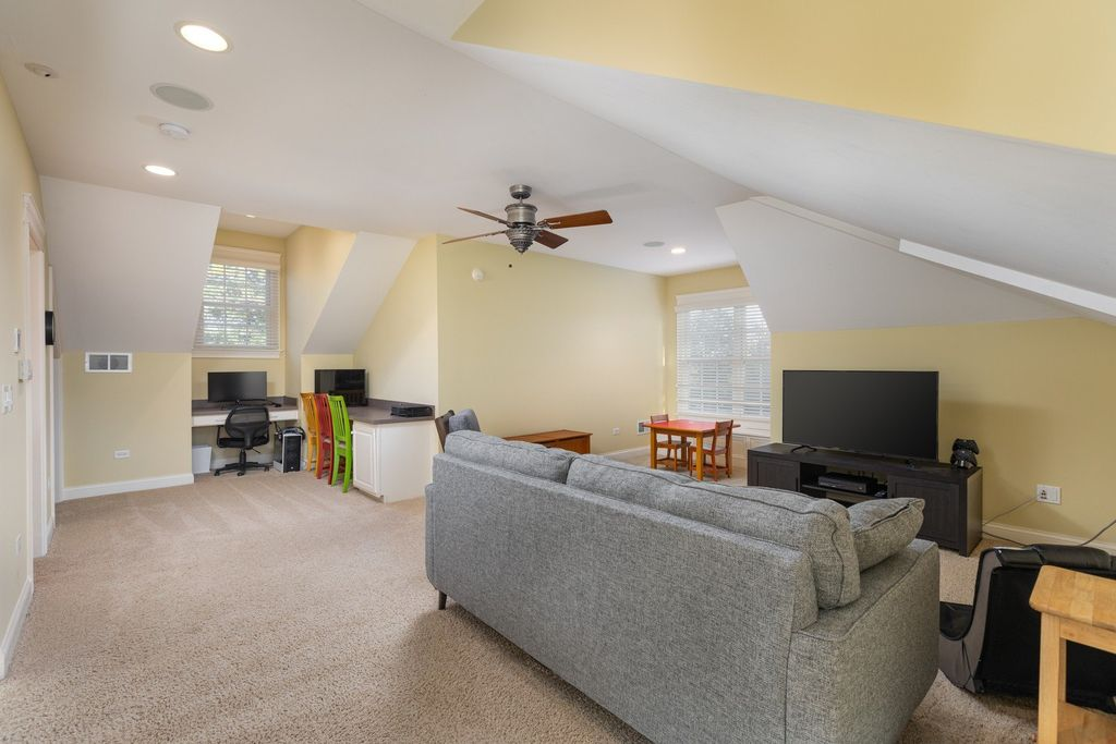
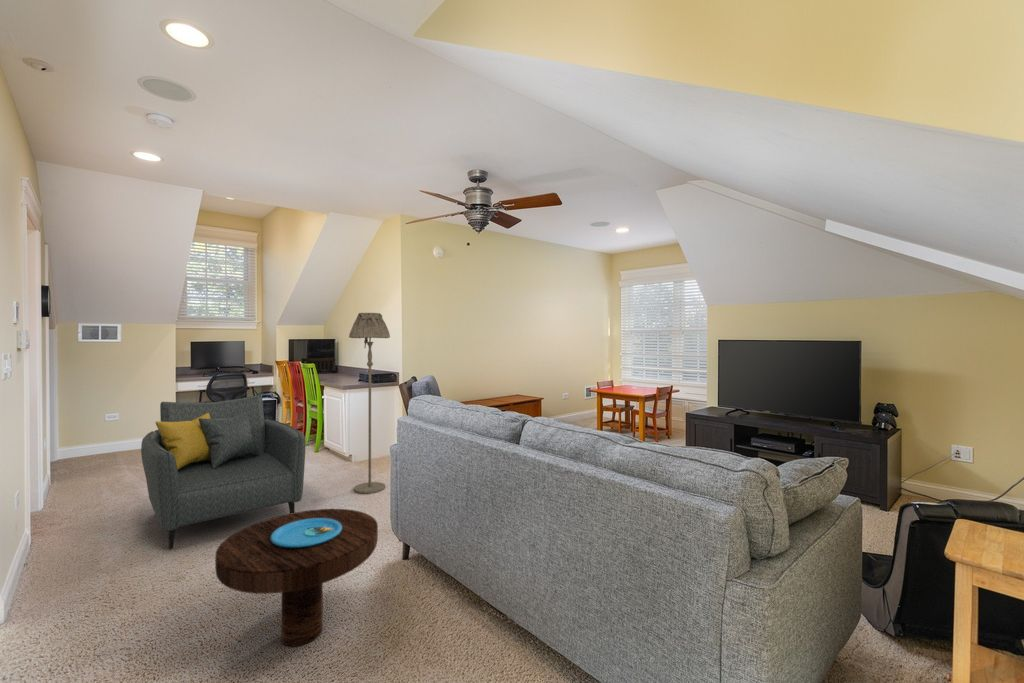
+ floor lamp [348,312,391,495]
+ side table [214,508,379,648]
+ armchair [140,394,307,550]
